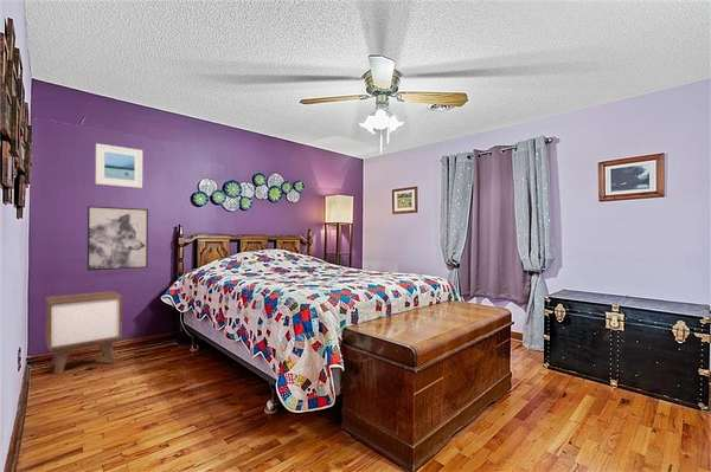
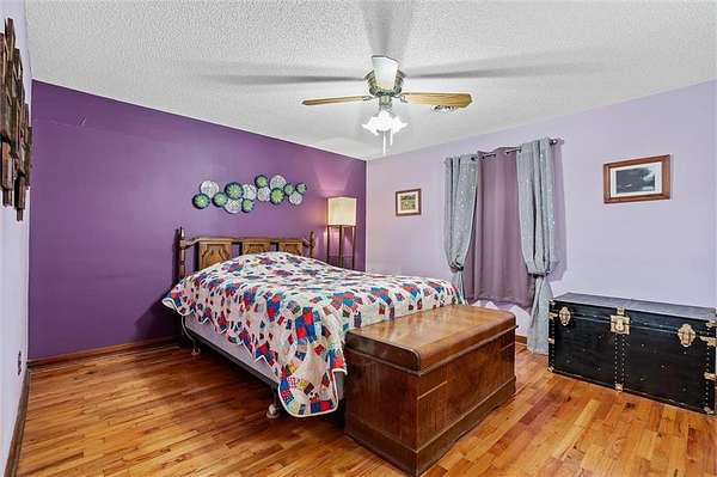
- nightstand [44,290,123,376]
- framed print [95,143,143,189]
- wall art [87,205,149,272]
